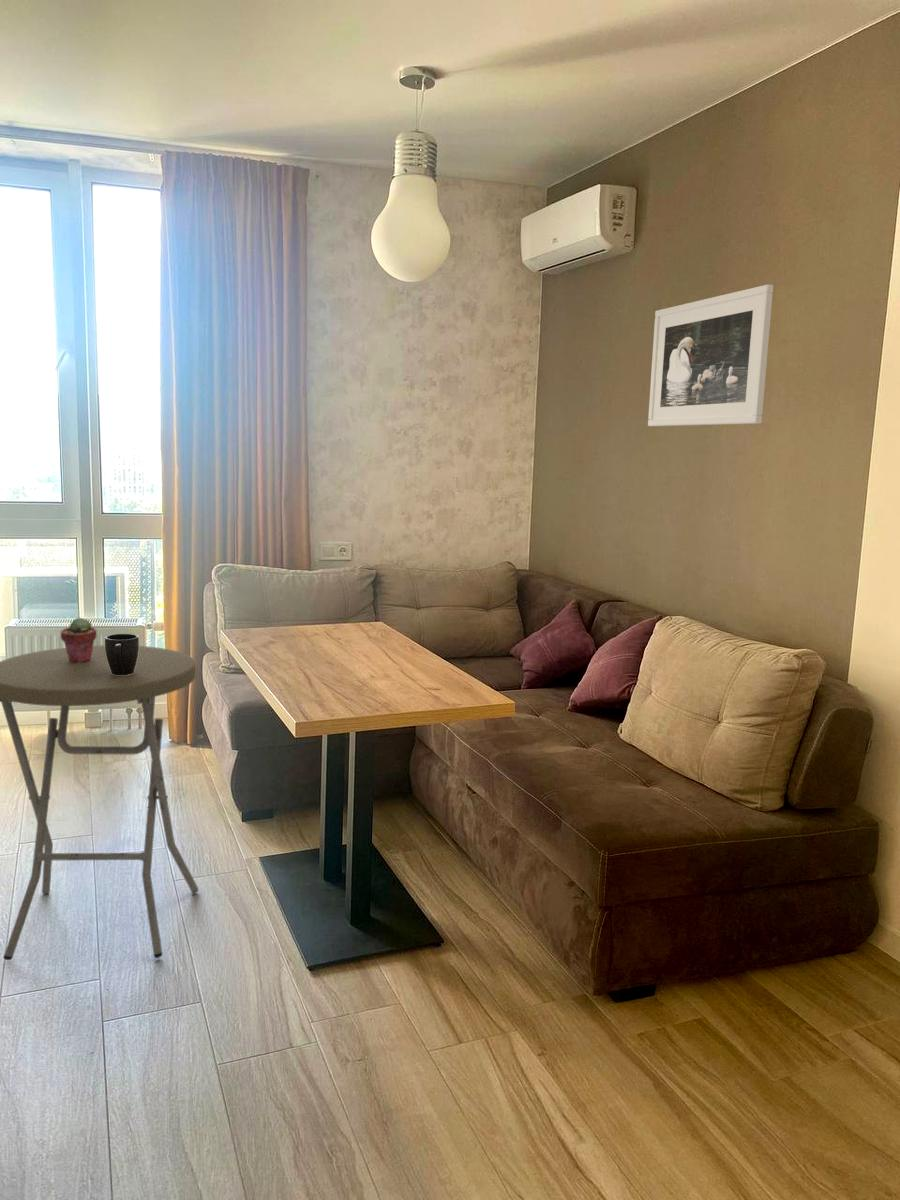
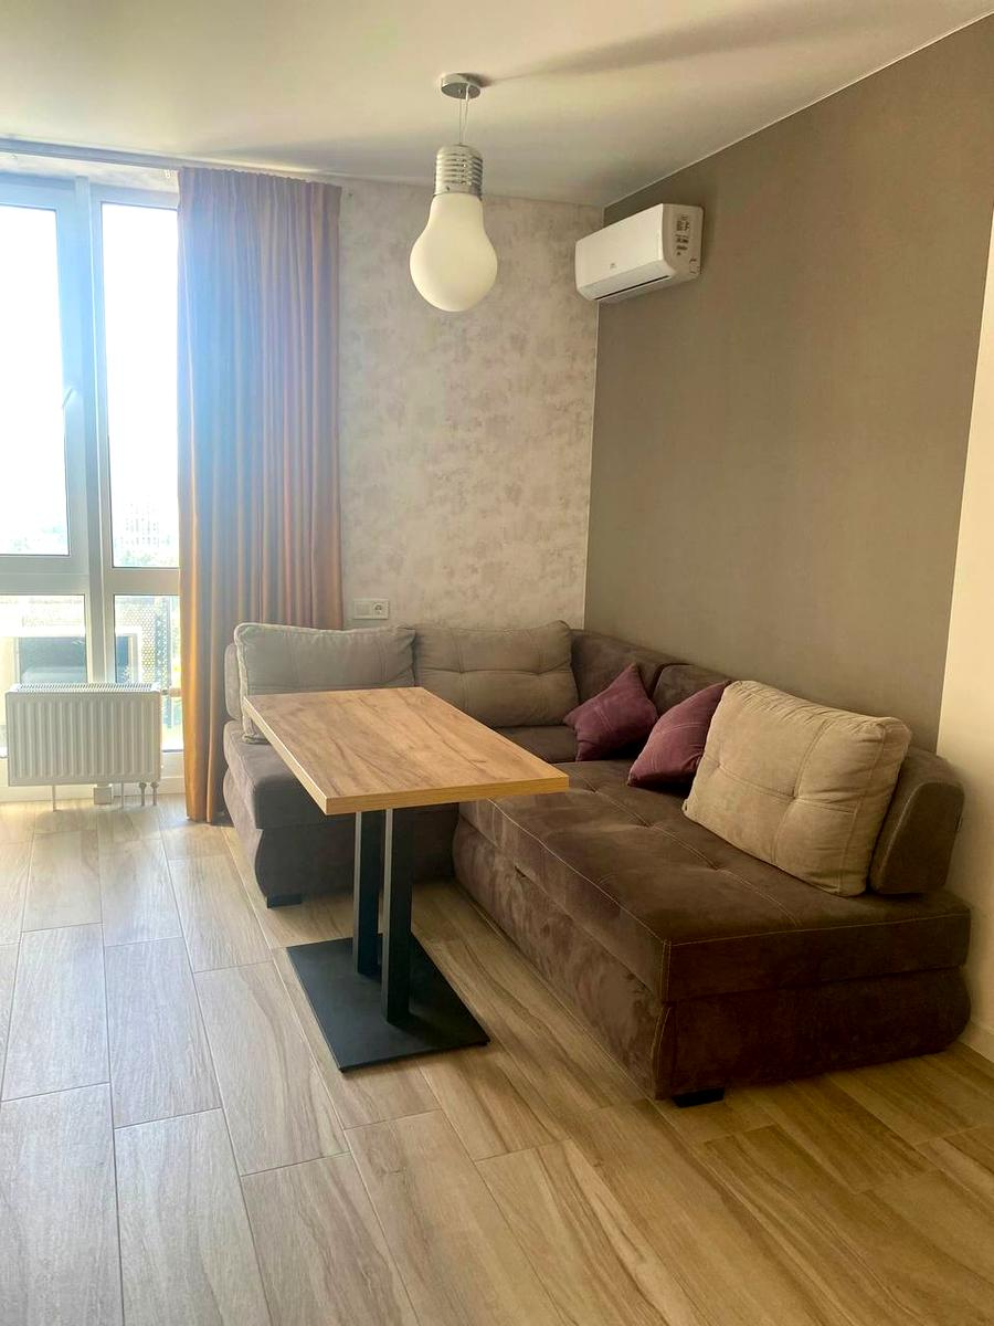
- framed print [647,283,774,427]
- potted succulent [60,616,98,663]
- side table [0,644,199,961]
- mug [104,633,140,675]
